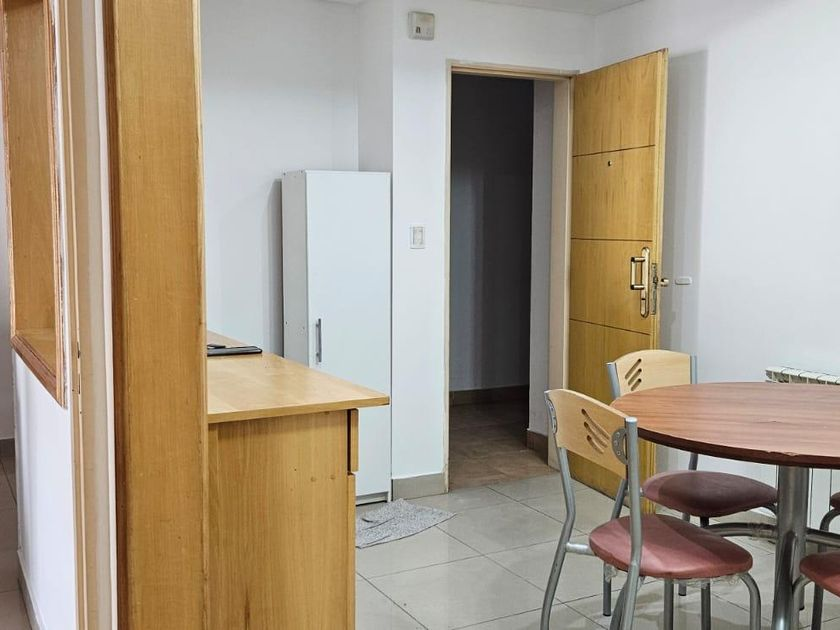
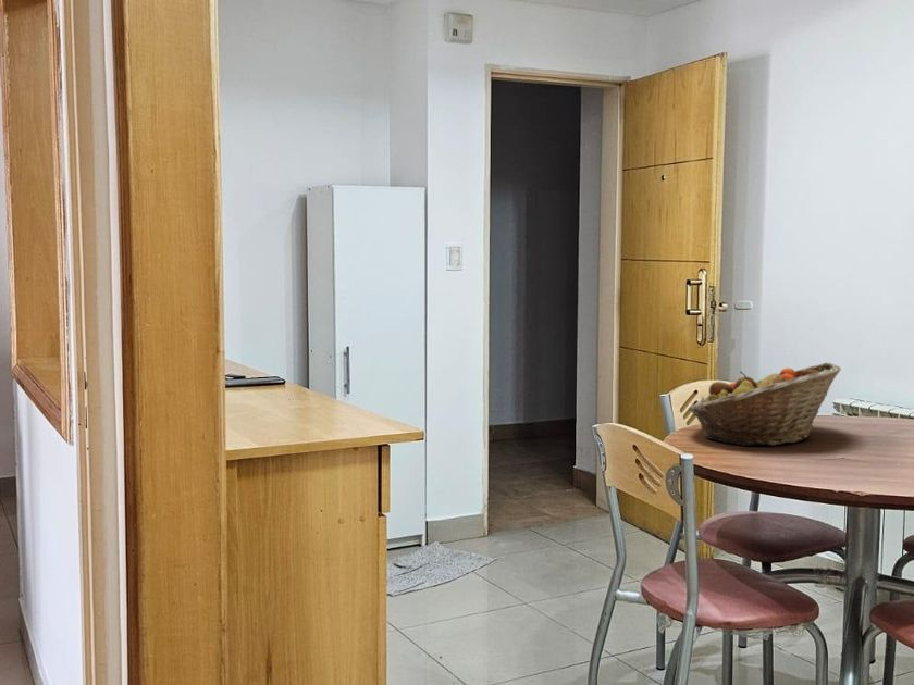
+ fruit basket [688,362,842,447]
